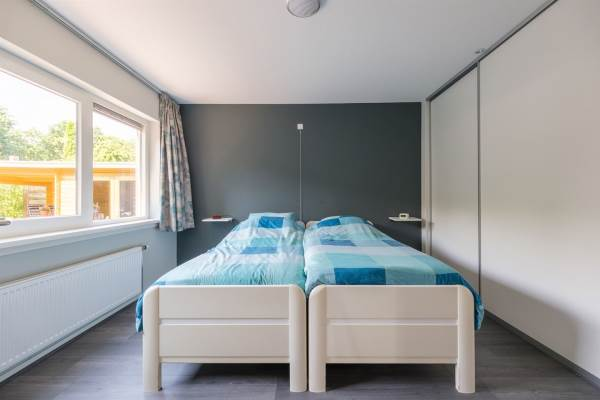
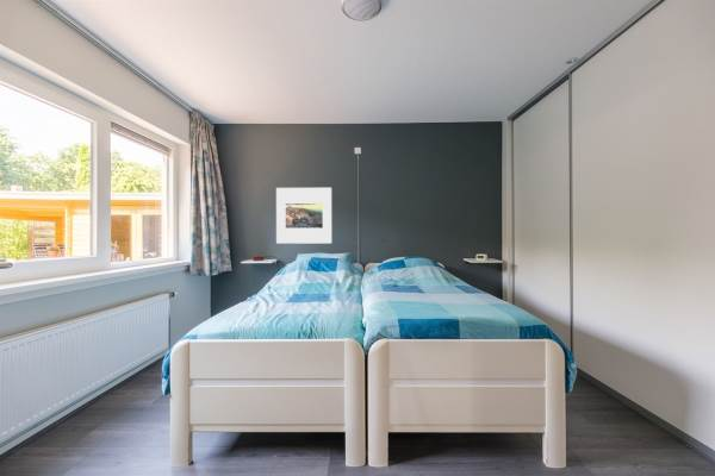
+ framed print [275,187,332,245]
